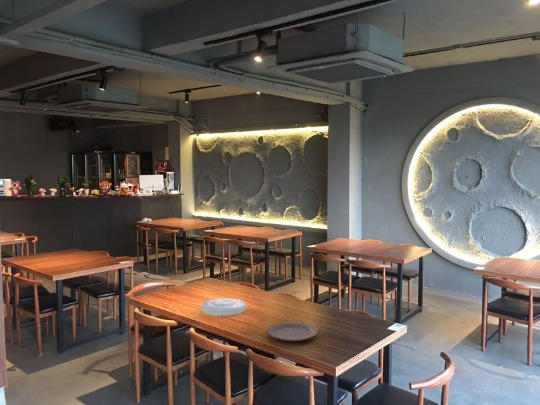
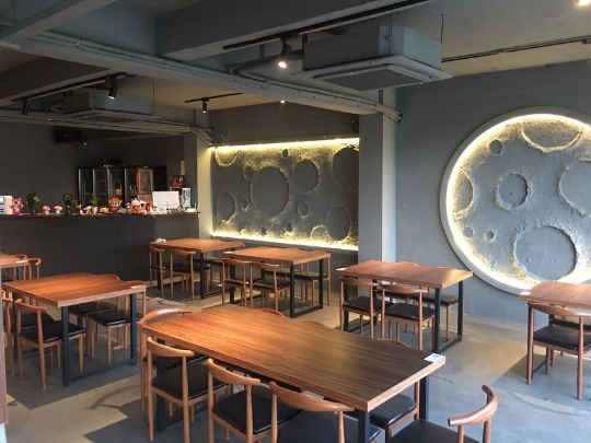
- plate [266,321,319,342]
- plate [200,297,247,317]
